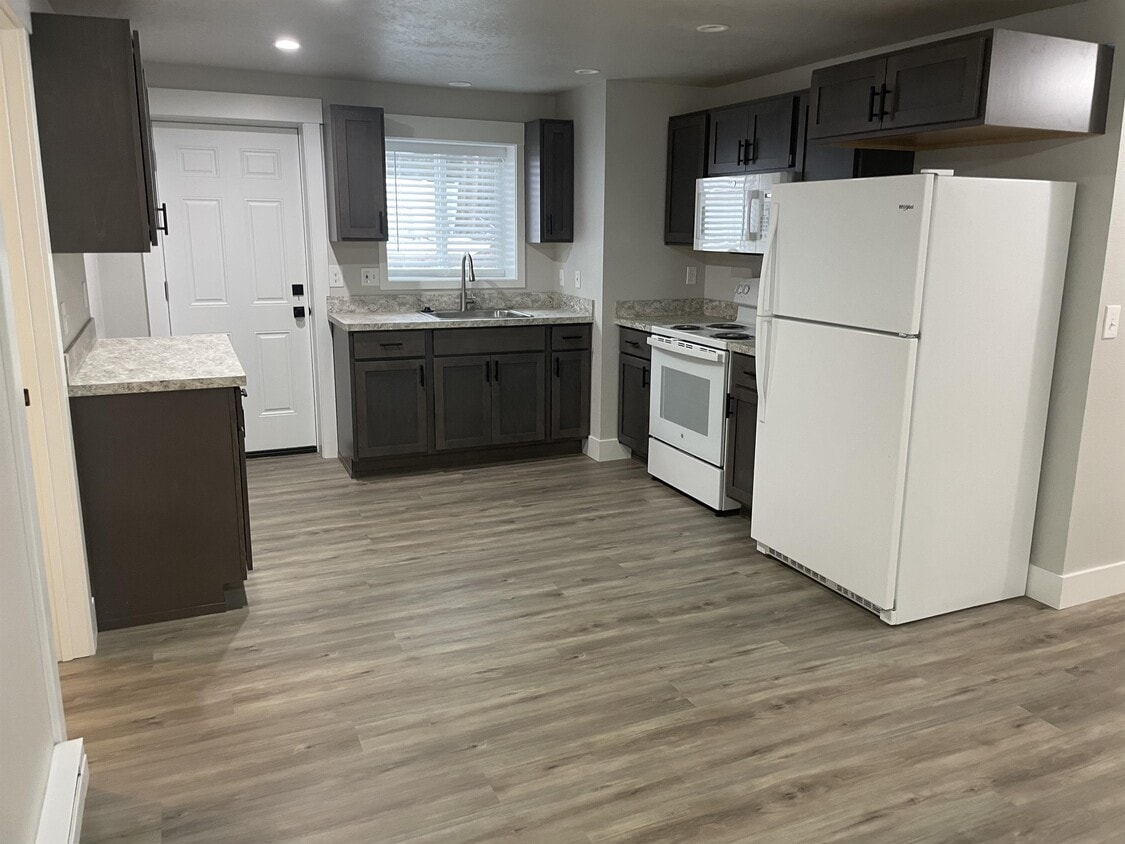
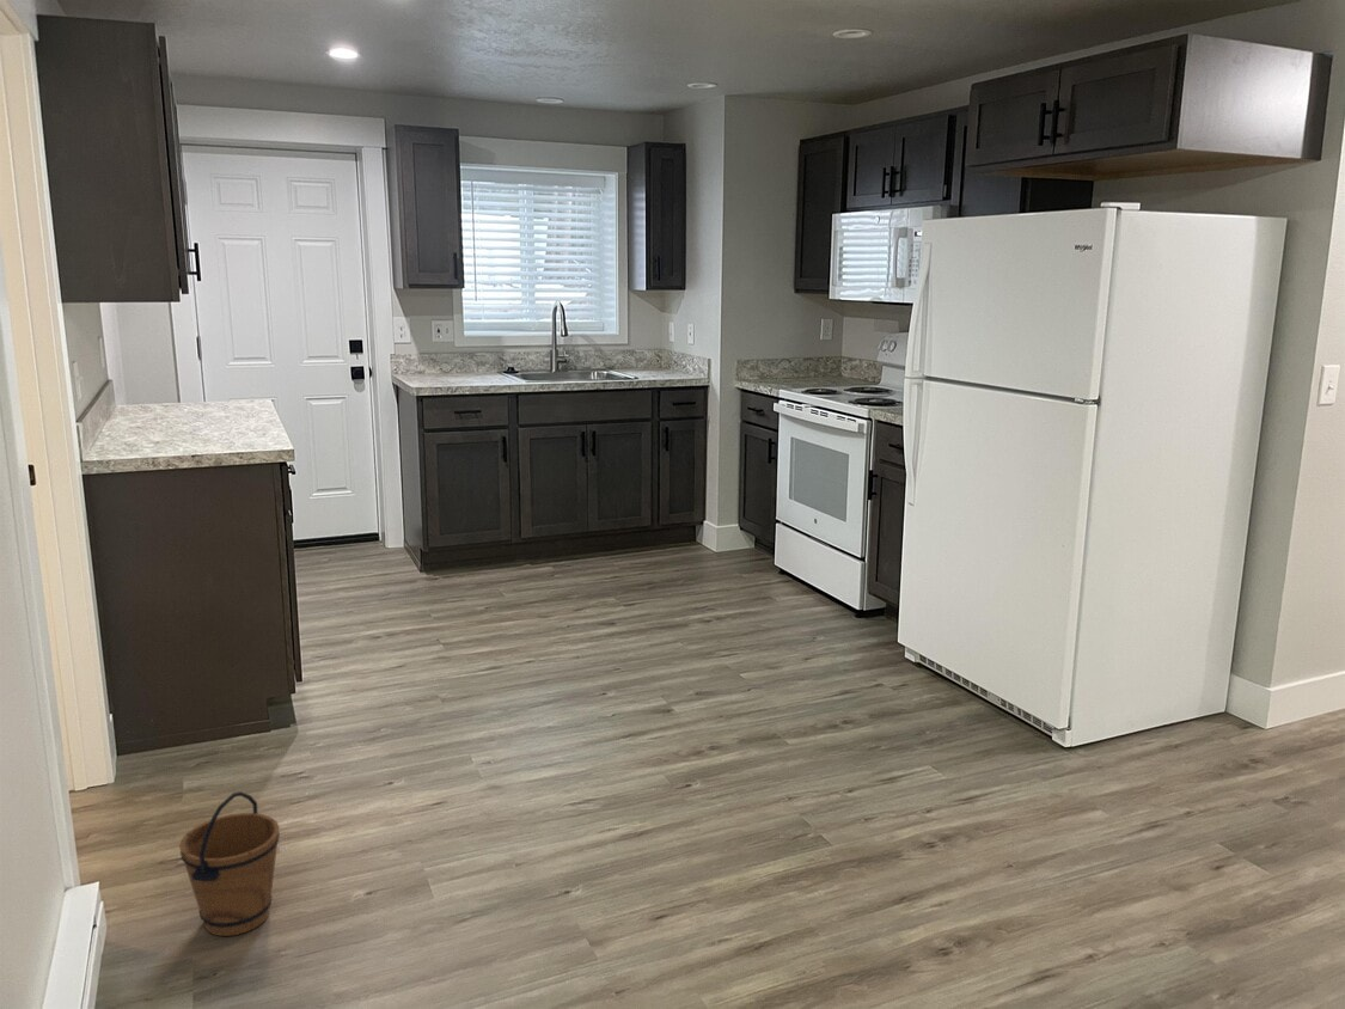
+ bucket [178,790,281,937]
